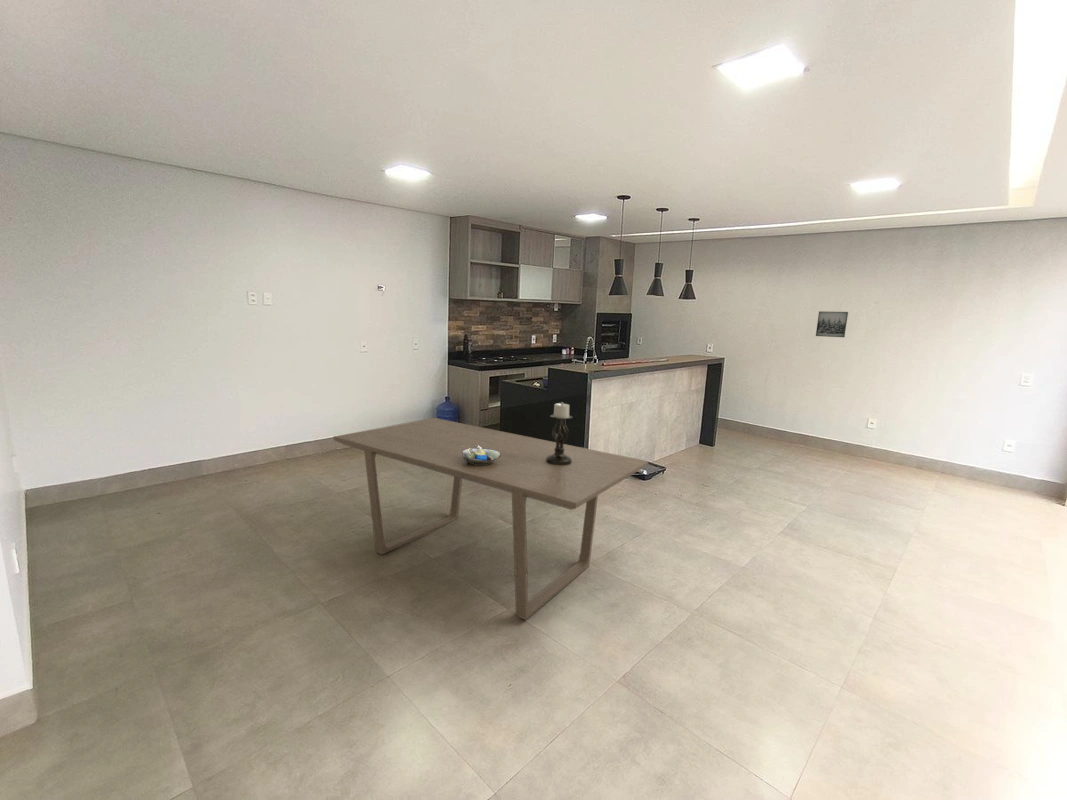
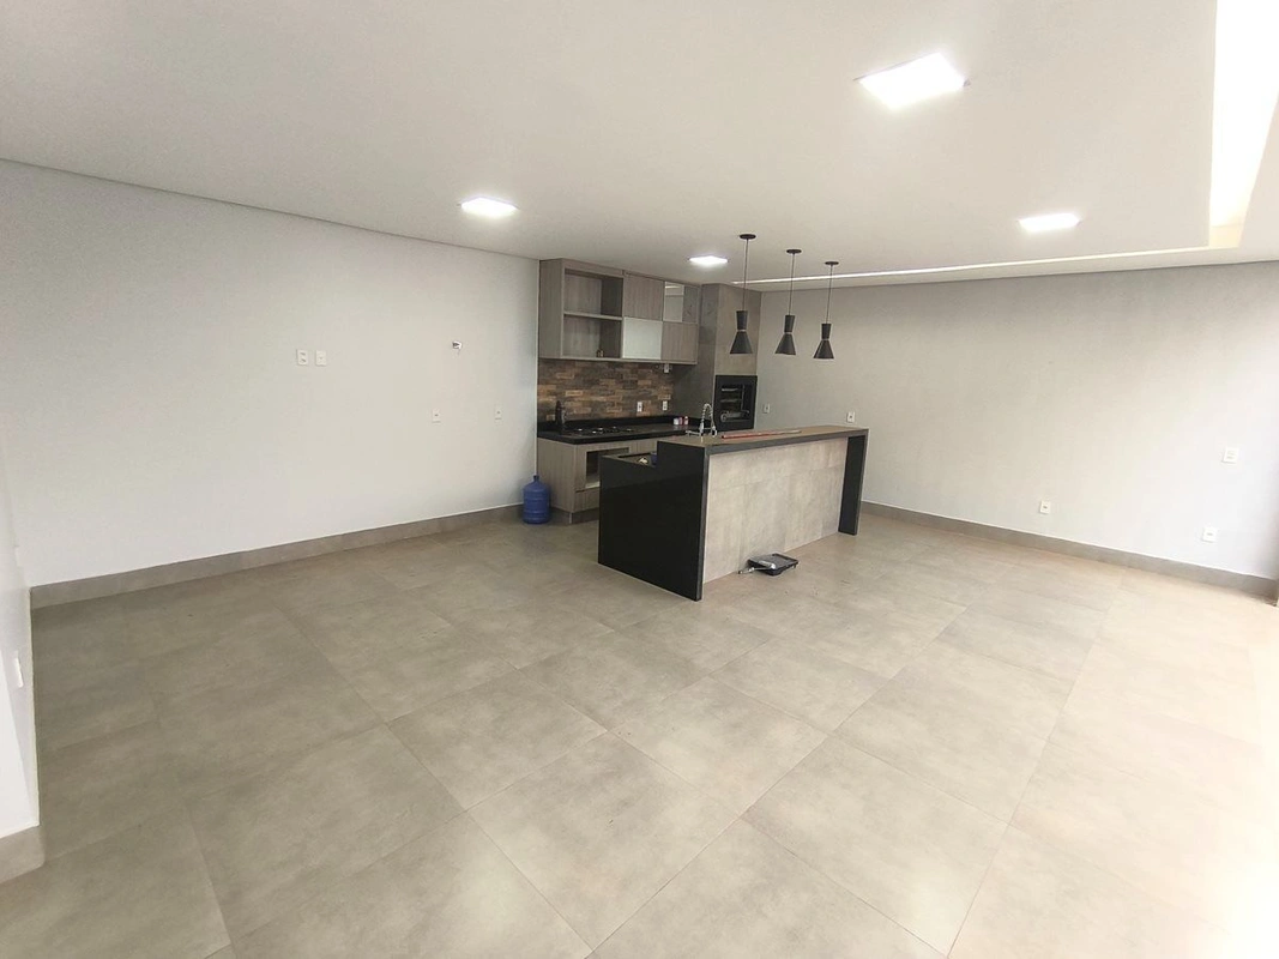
- wall art [815,310,849,338]
- dining table [333,417,649,621]
- candle holder [546,401,573,465]
- decorative bowl [461,445,501,464]
